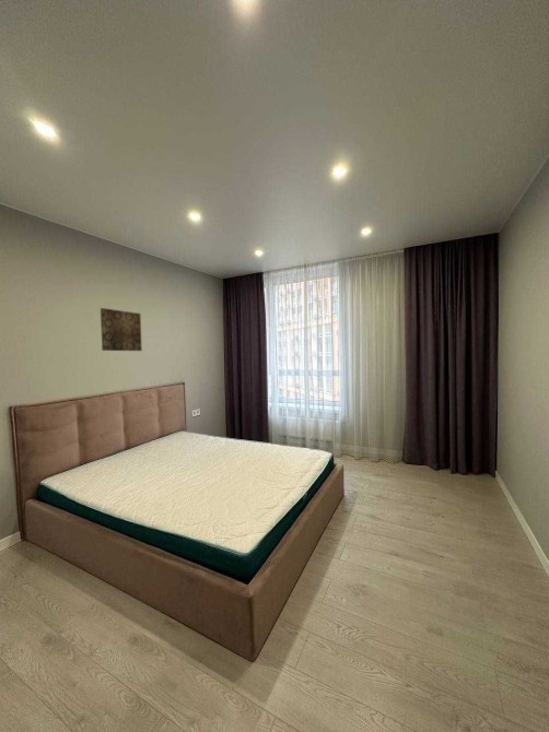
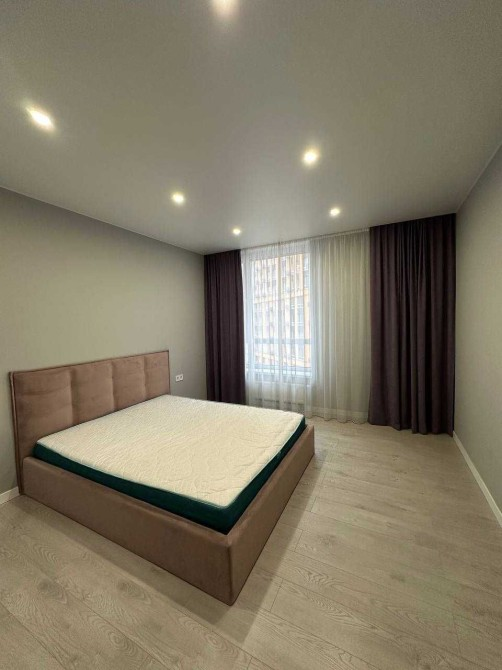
- wall art [100,307,143,352]
